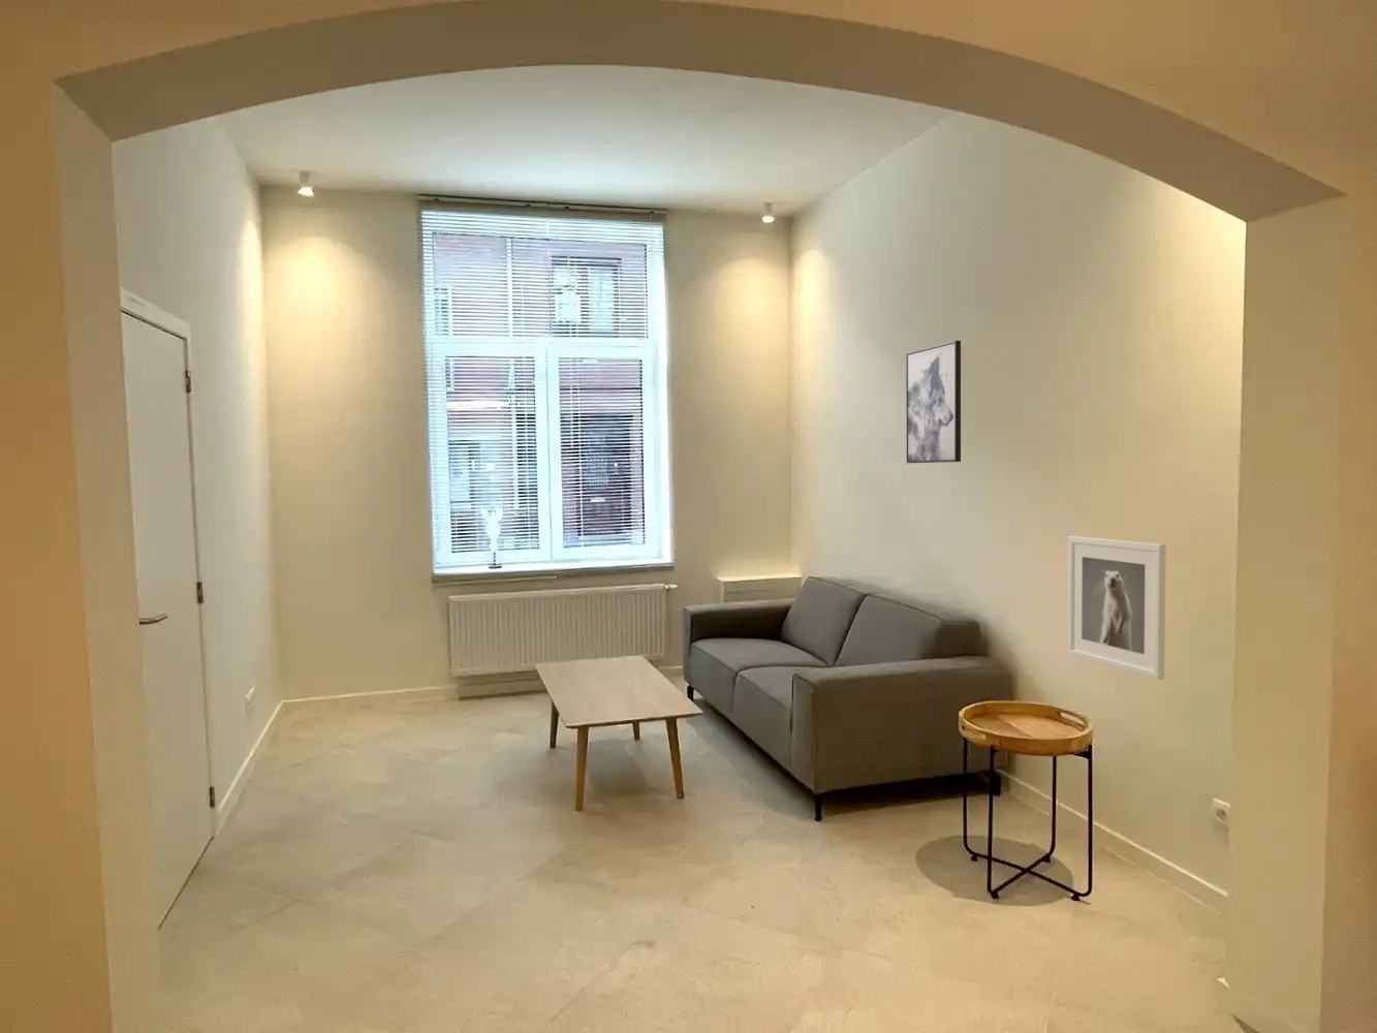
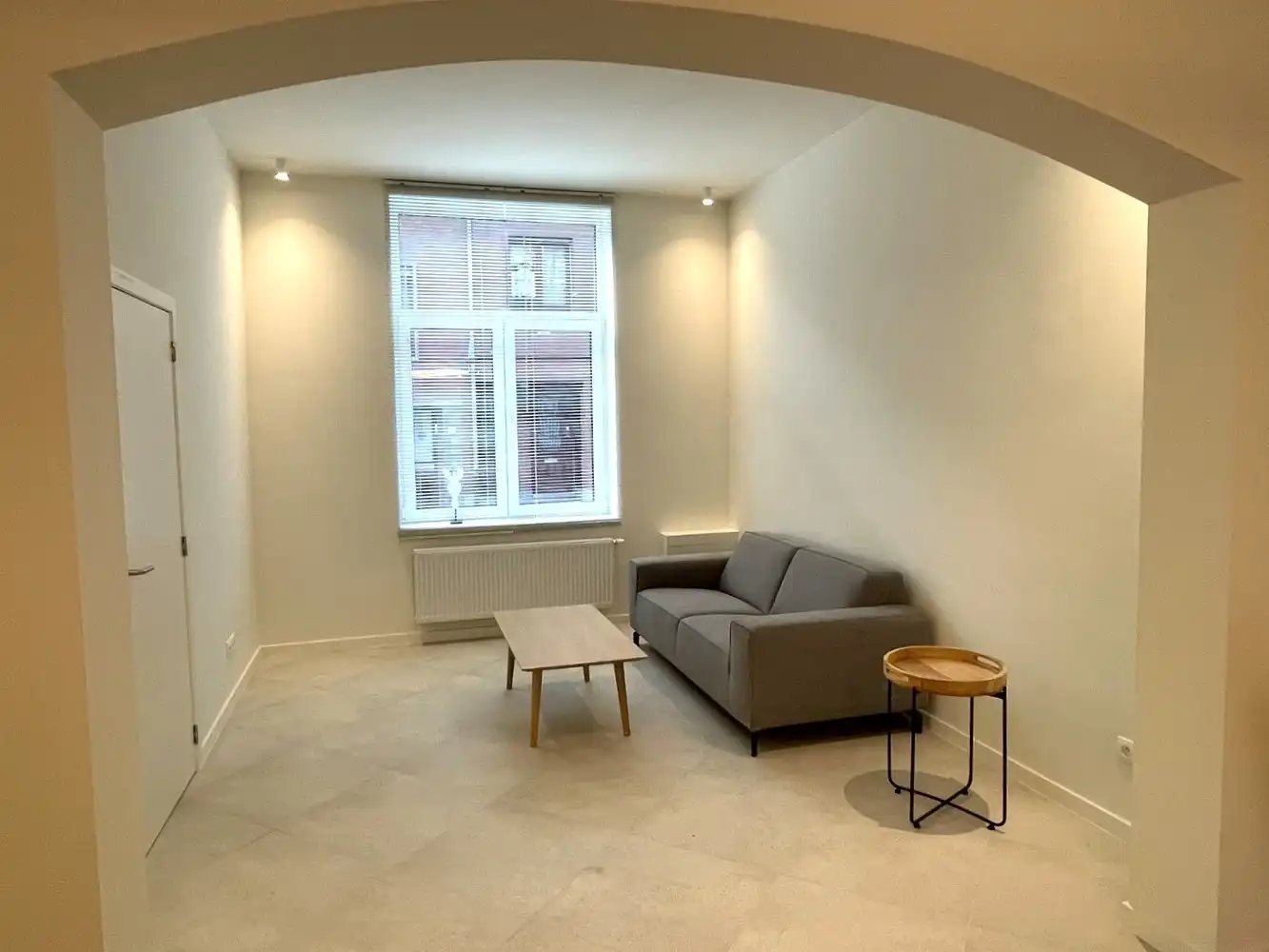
- wall art [905,340,961,463]
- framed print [1066,535,1166,680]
